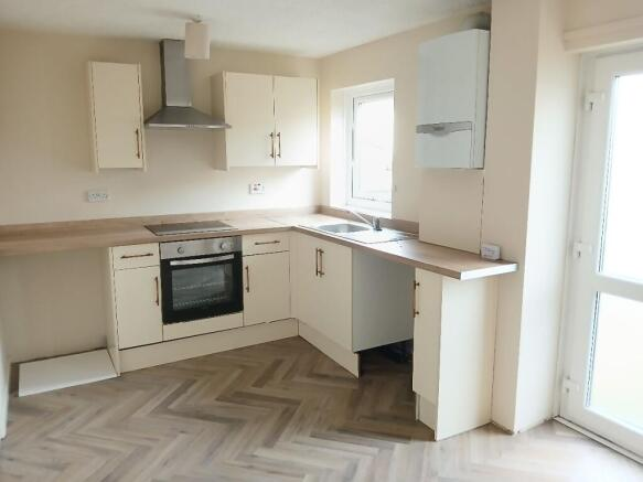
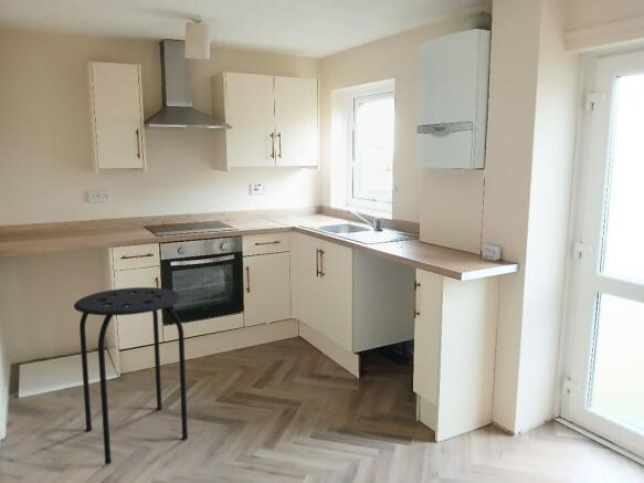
+ stool [73,286,189,465]
